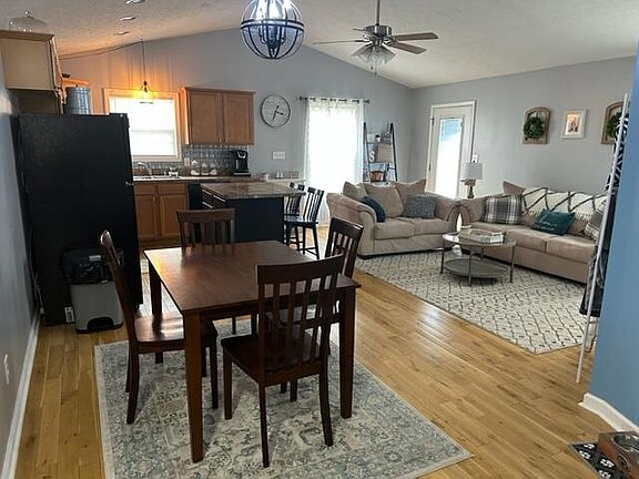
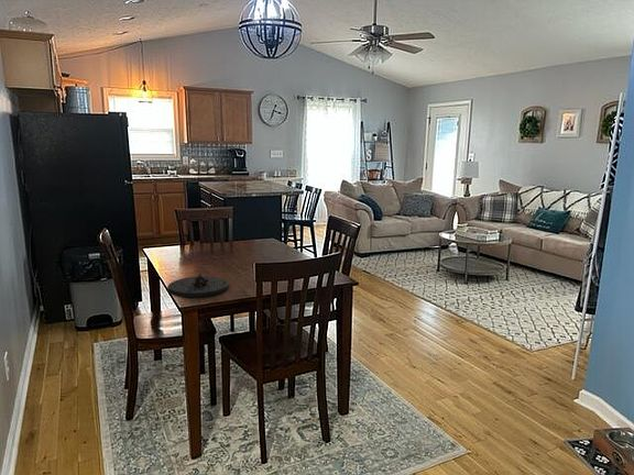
+ plate [166,273,230,299]
